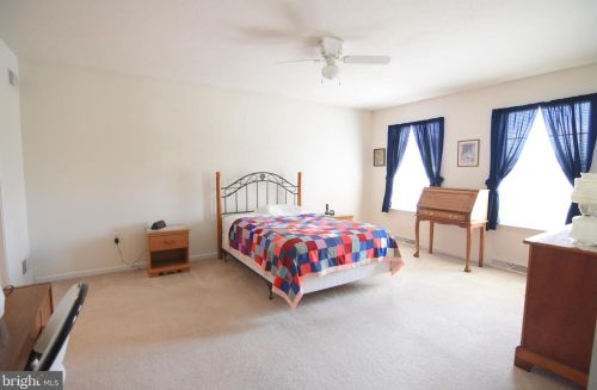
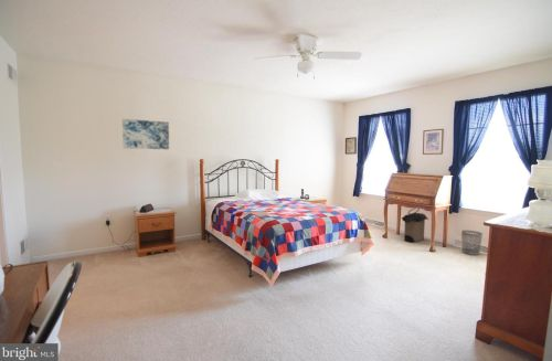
+ wastebasket [460,230,484,256]
+ wall art [121,118,170,150]
+ laundry hamper [400,208,429,244]
